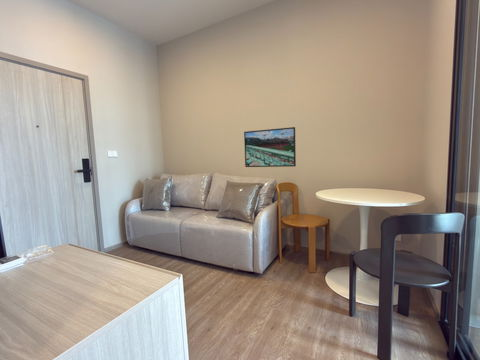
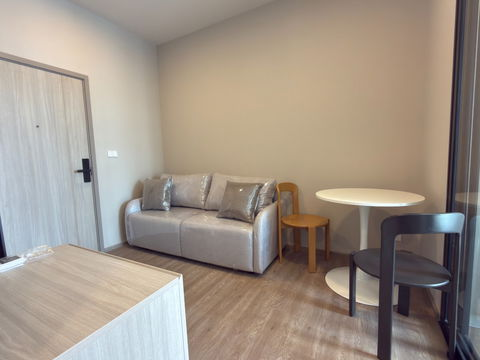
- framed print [243,126,297,168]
